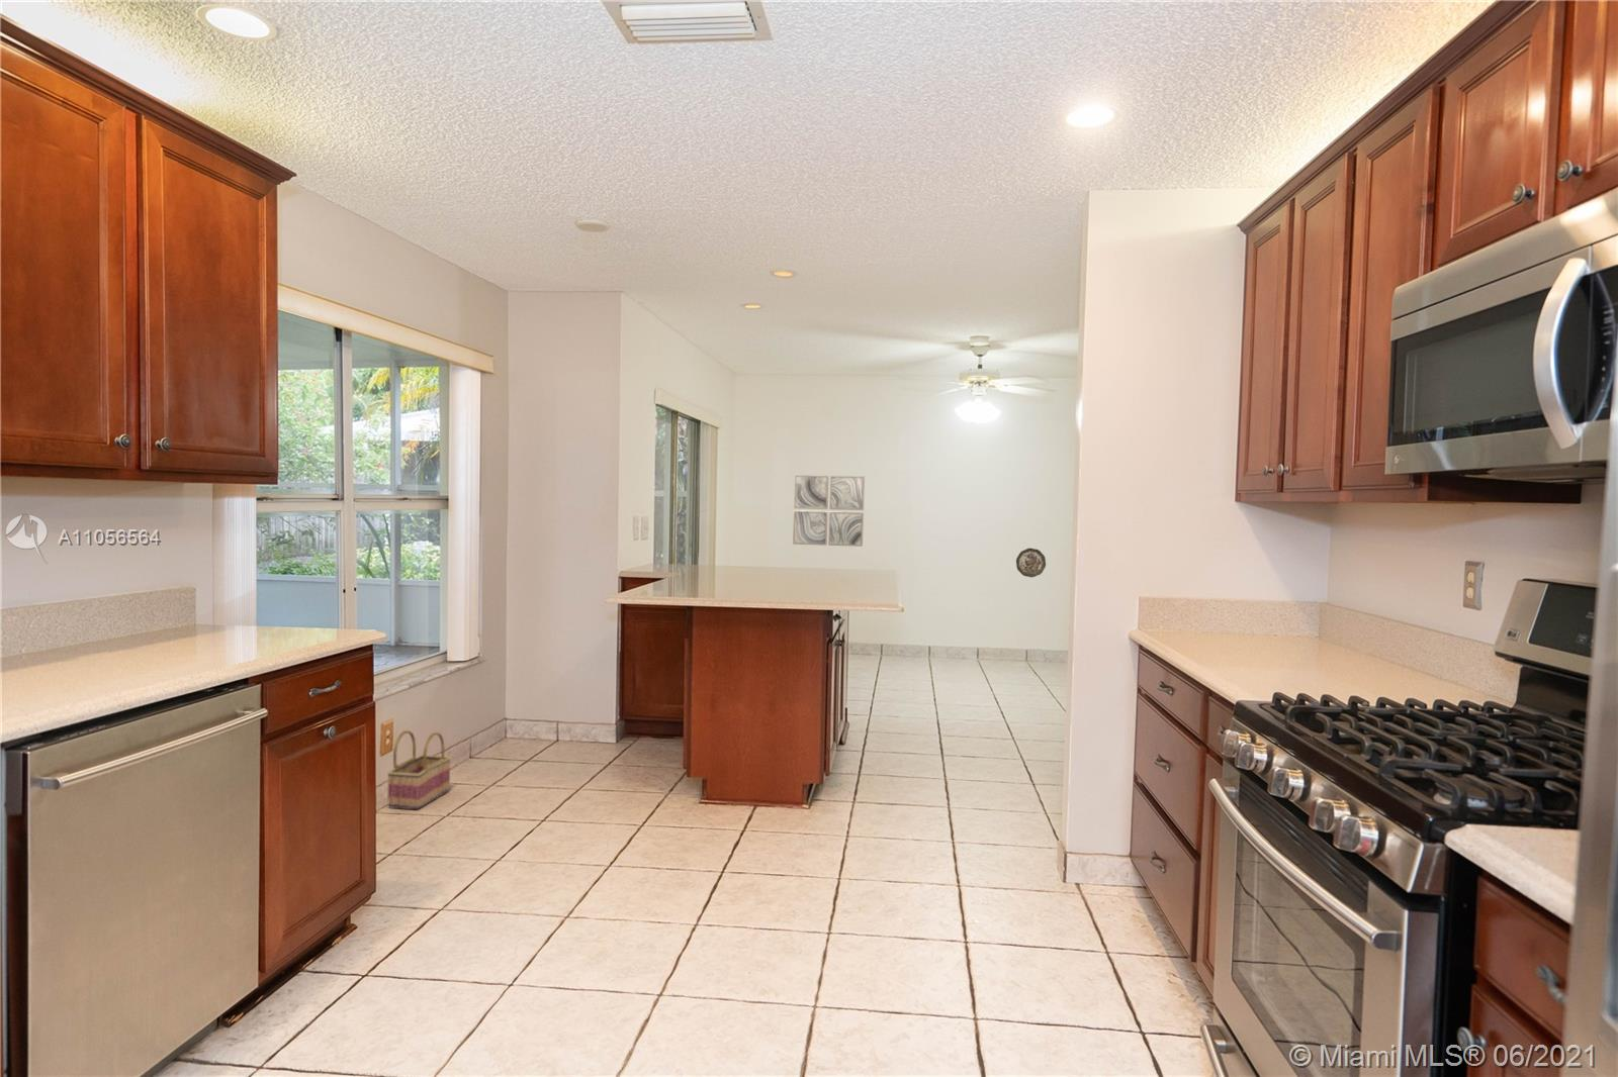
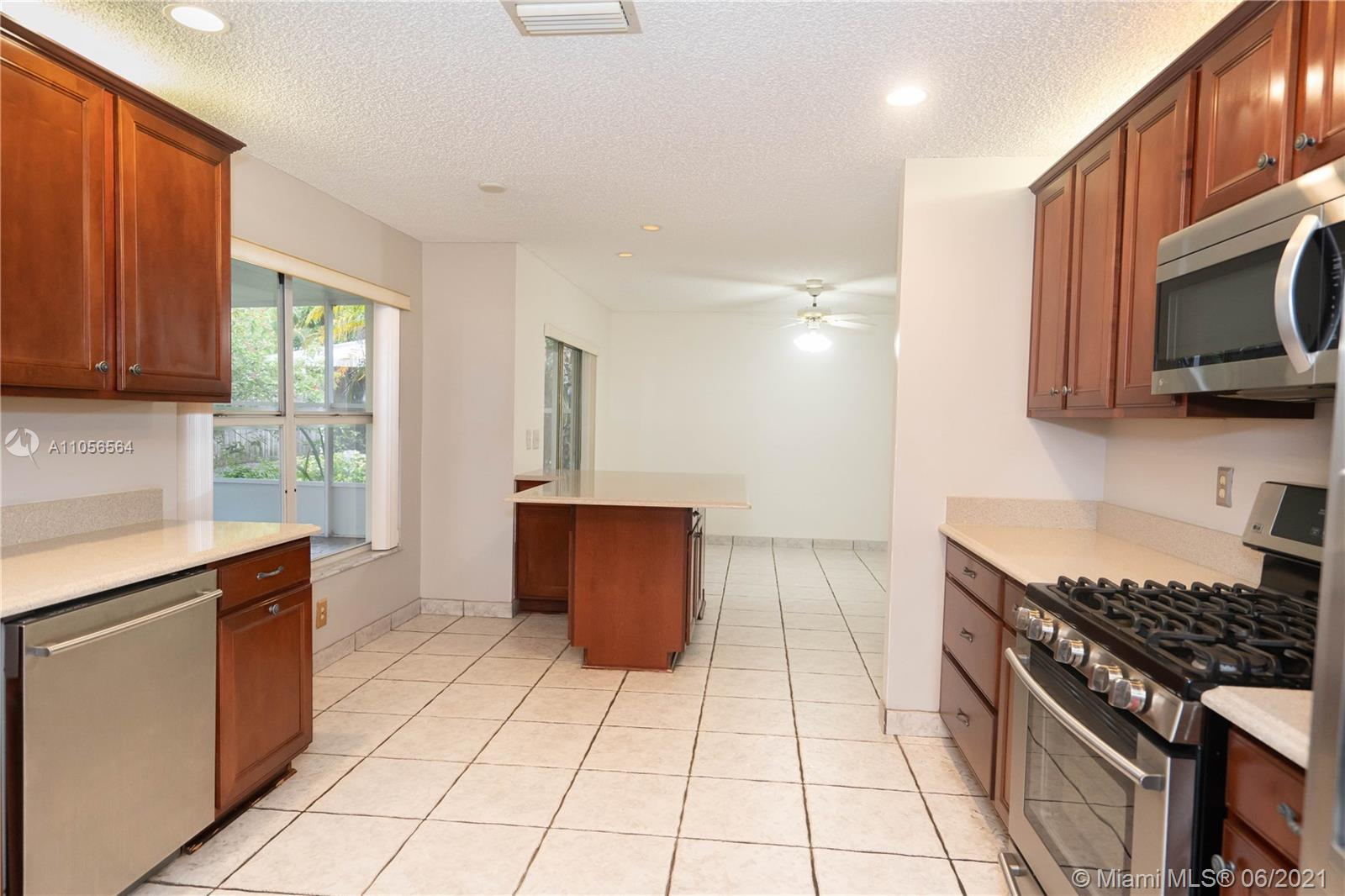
- basket [386,730,452,810]
- decorative plate [1015,548,1047,578]
- wall art [792,474,866,548]
